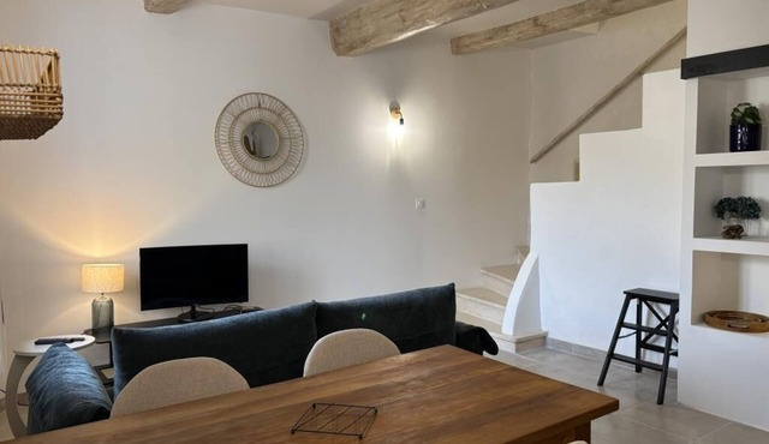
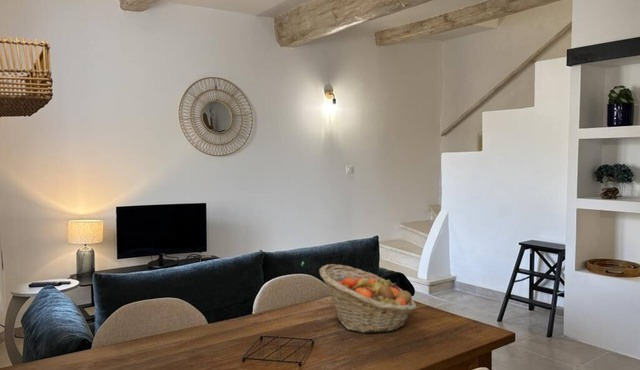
+ fruit basket [318,263,417,334]
